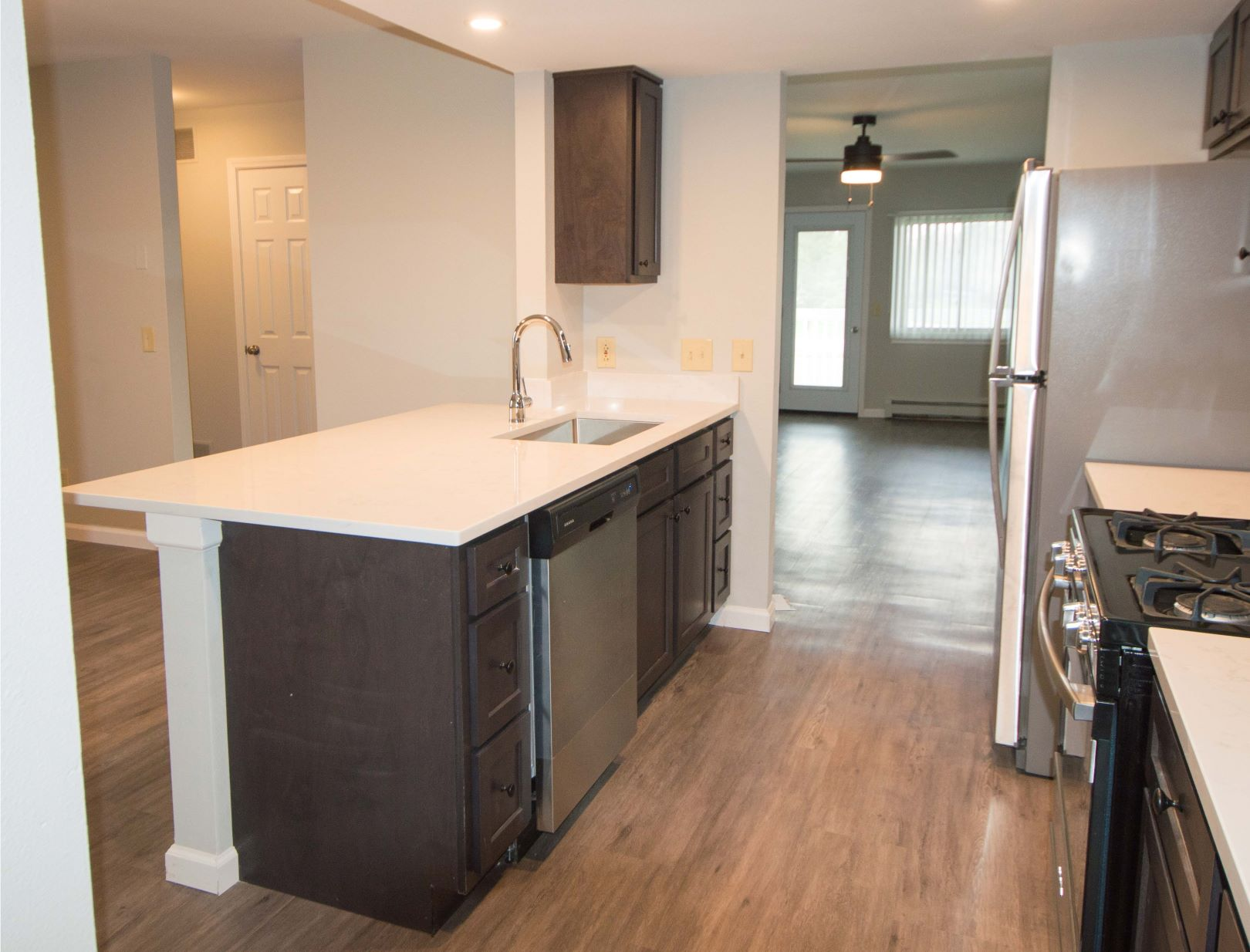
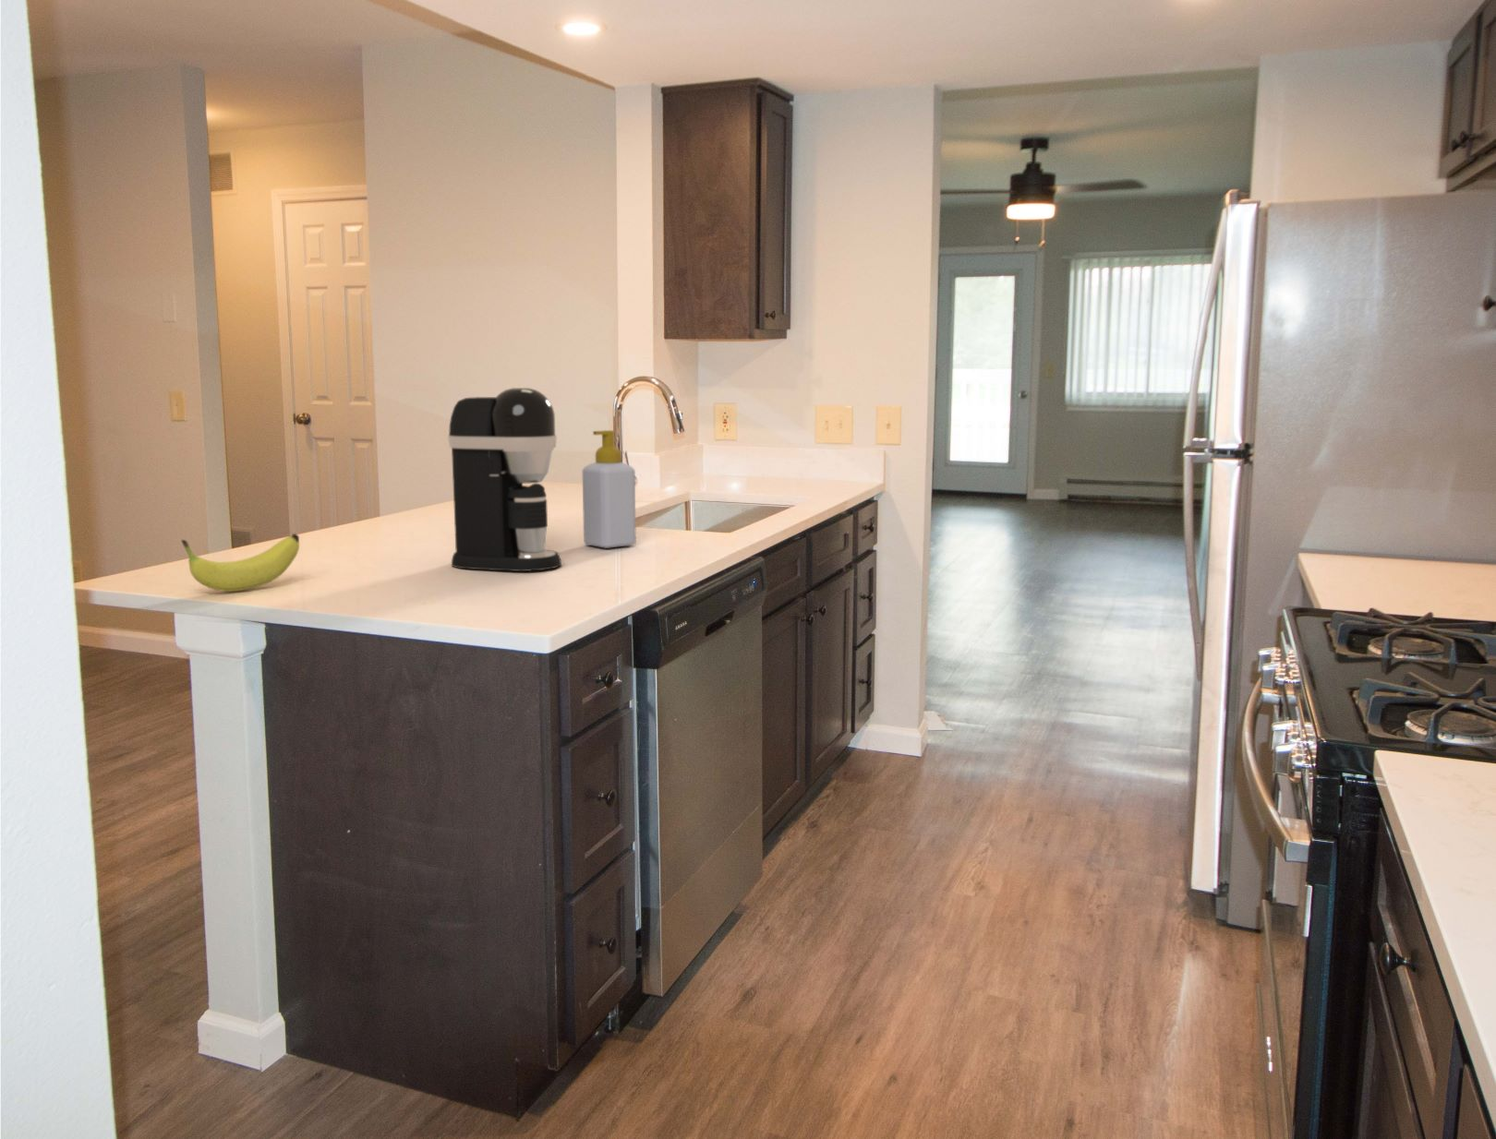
+ coffee maker [446,386,562,572]
+ fruit [180,532,300,592]
+ soap bottle [582,430,637,549]
